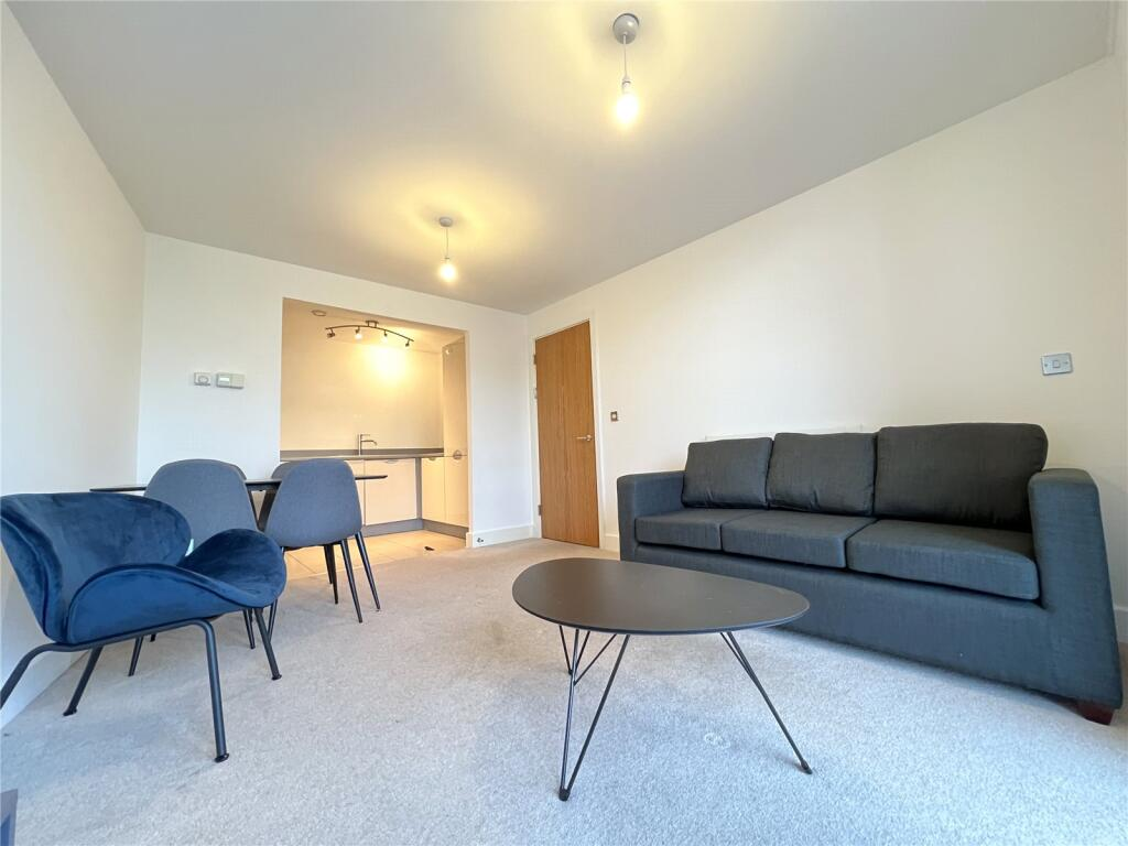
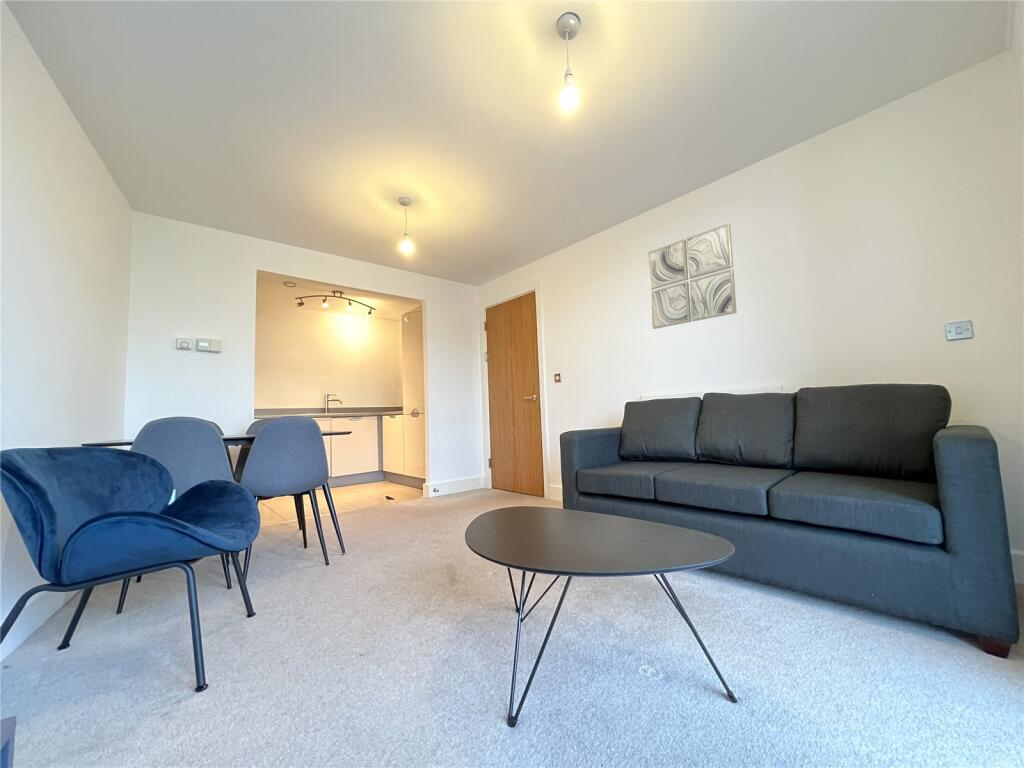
+ wall art [647,222,738,330]
